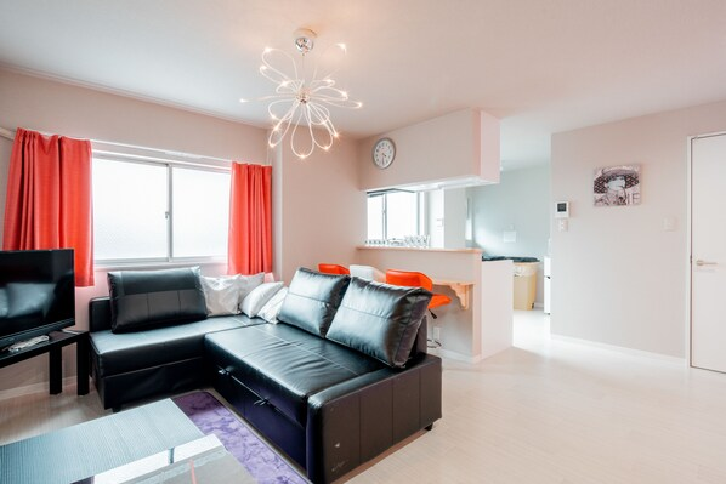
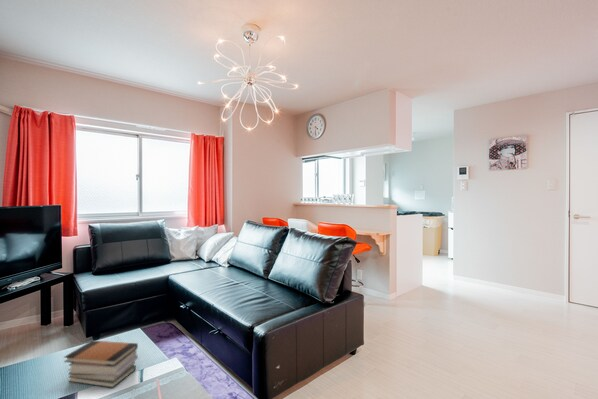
+ book stack [63,339,139,389]
